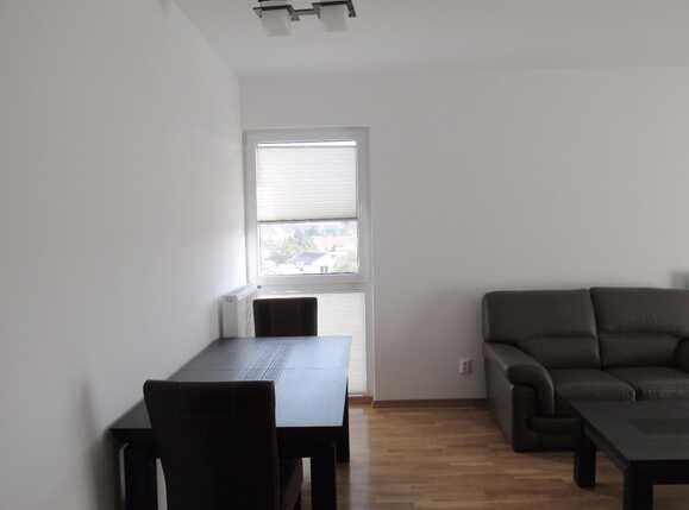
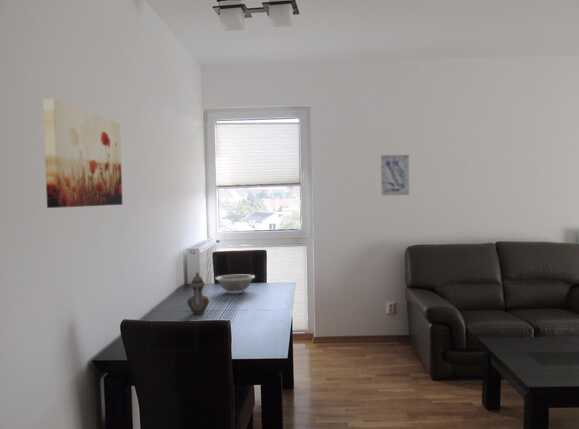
+ wall art [42,97,123,209]
+ decorative bowl [214,274,256,294]
+ teapot [186,270,210,316]
+ wall art [380,154,410,197]
